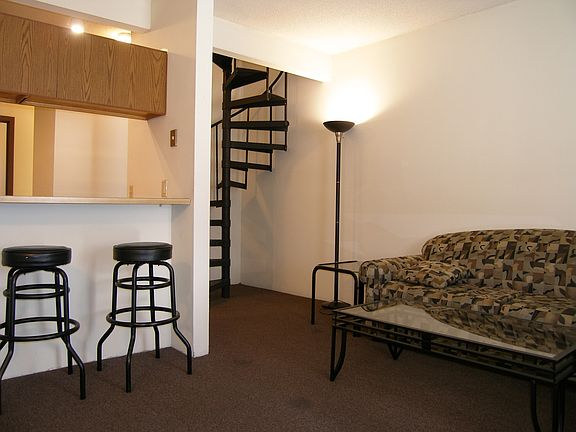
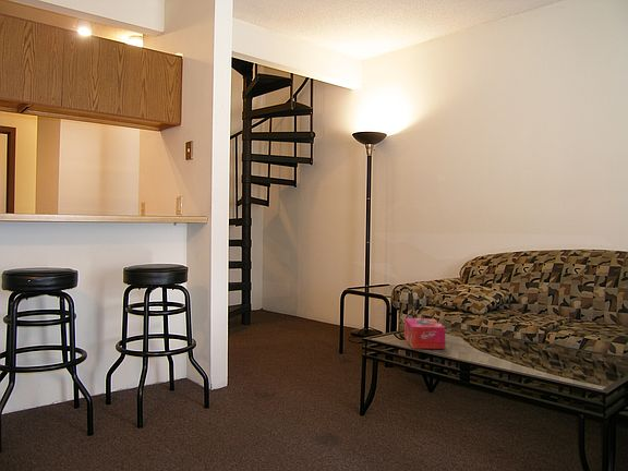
+ tissue box [403,317,446,350]
